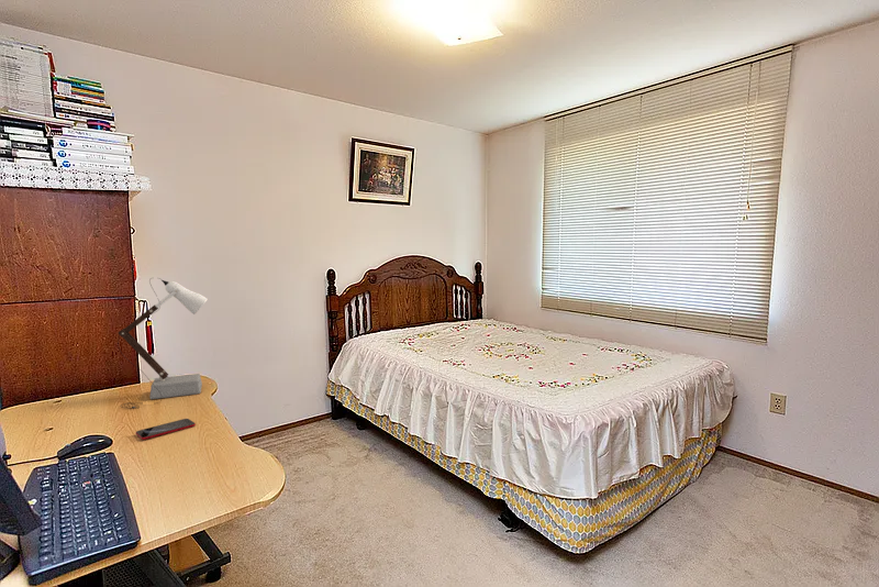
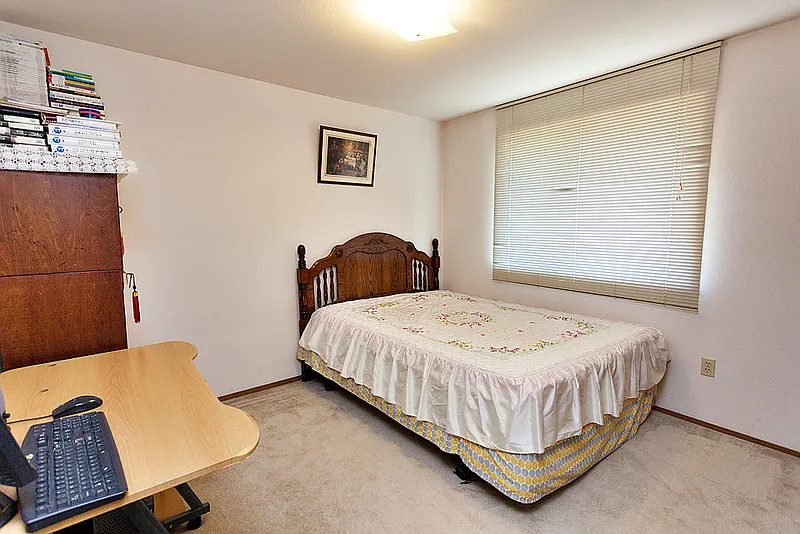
- smartphone [135,418,197,441]
- desk lamp [116,277,209,410]
